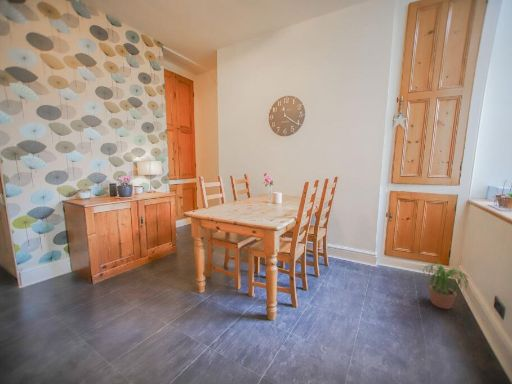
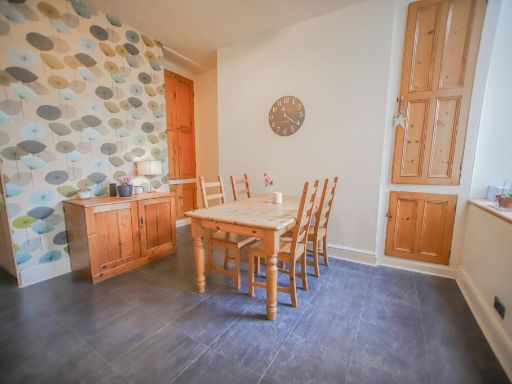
- potted plant [420,262,474,310]
